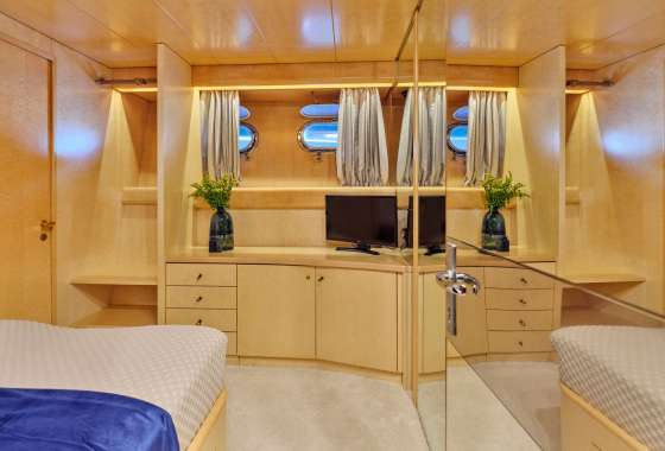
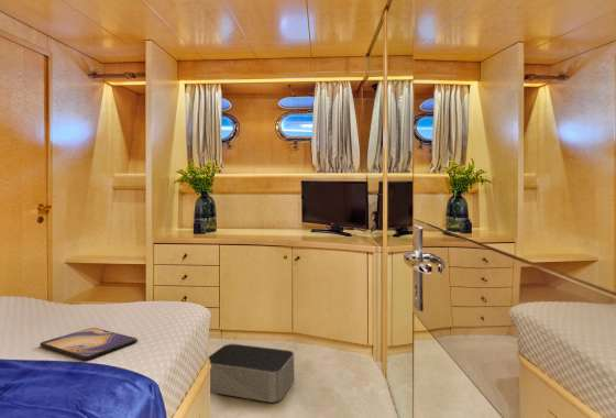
+ storage bin [208,343,295,404]
+ tablet [38,327,139,361]
